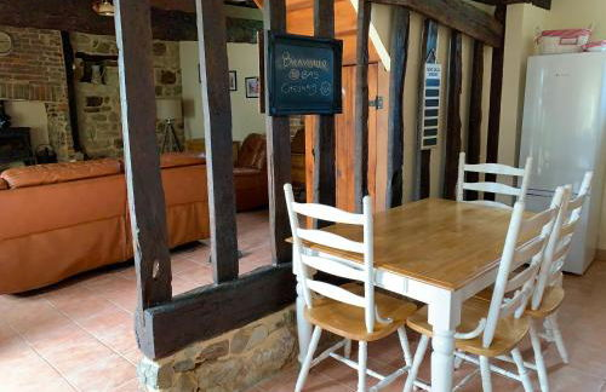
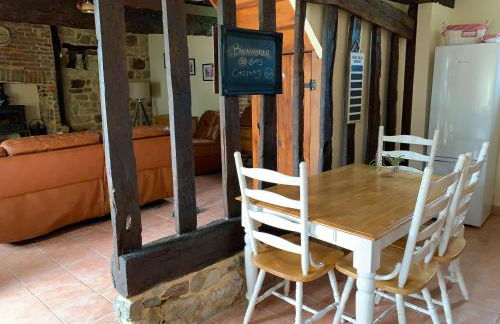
+ plant [368,153,406,175]
